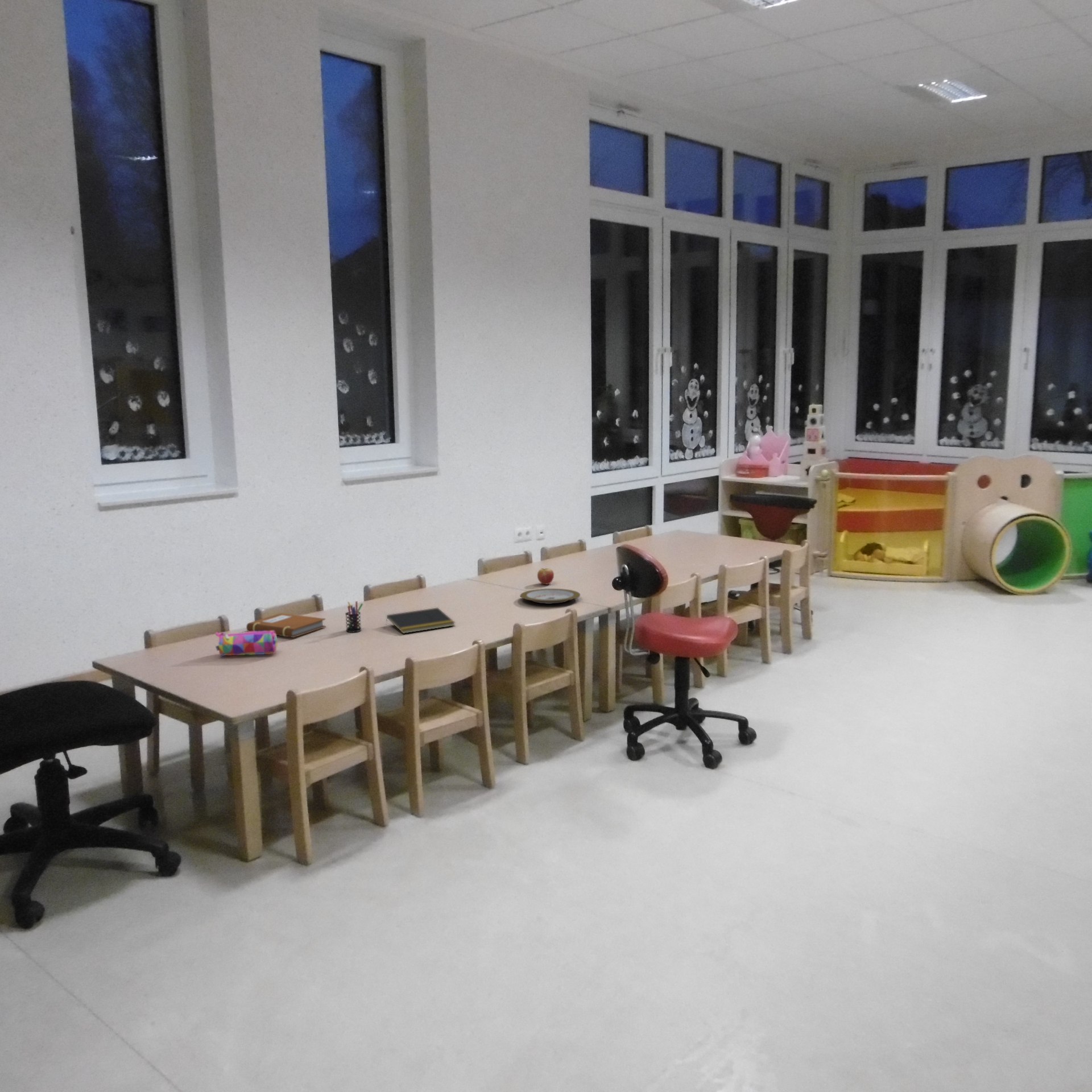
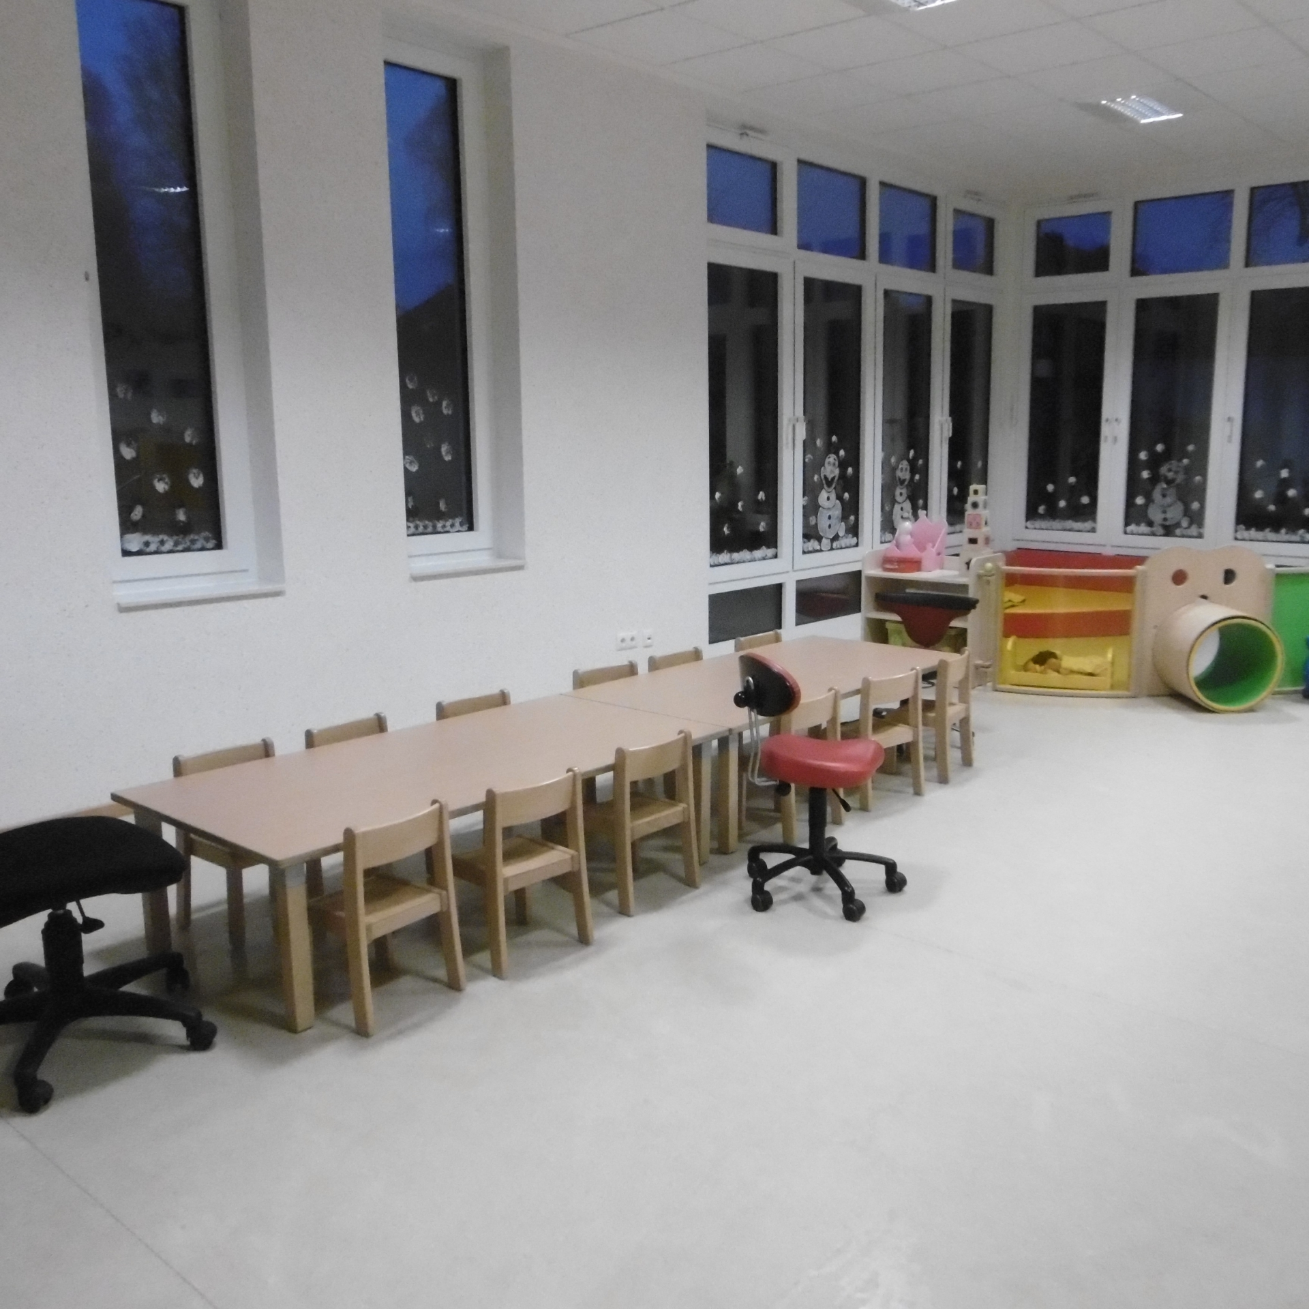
- fruit [537,568,555,585]
- notebook [246,613,326,638]
- pen holder [345,601,363,633]
- plate [520,588,581,605]
- pencil case [215,631,278,656]
- notepad [385,607,456,634]
